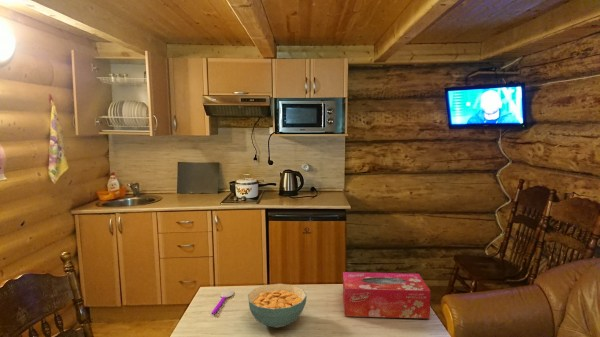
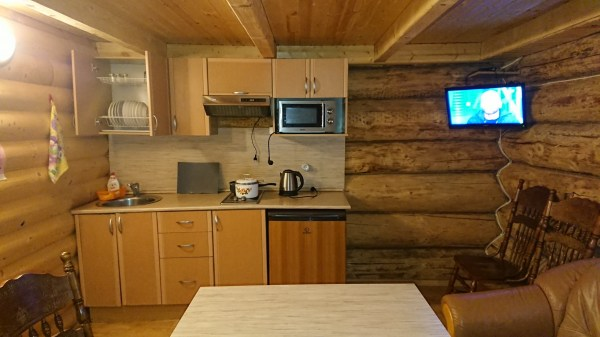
- tissue box [342,271,431,320]
- cereal bowl [247,283,308,329]
- spoon [211,289,235,315]
